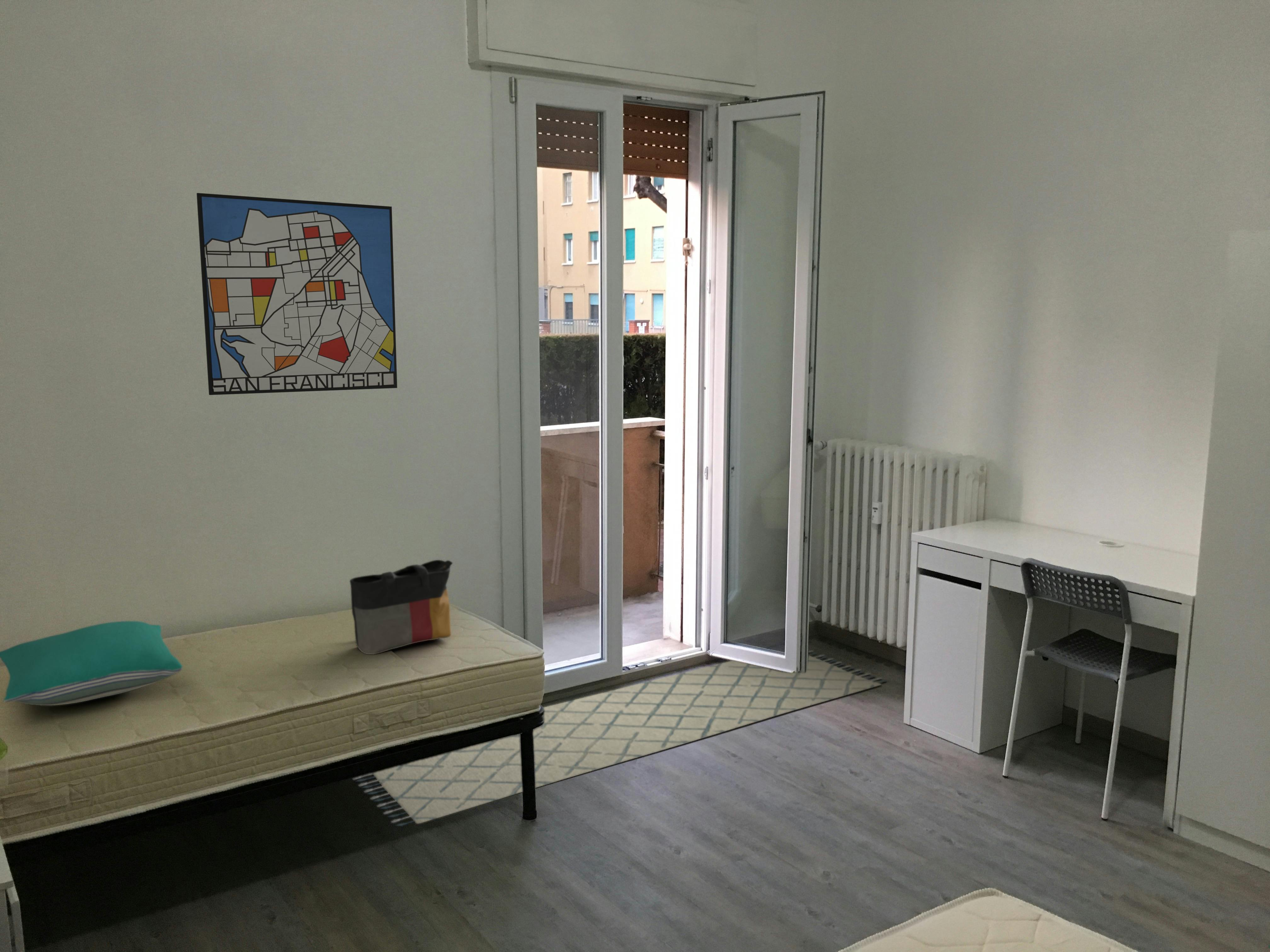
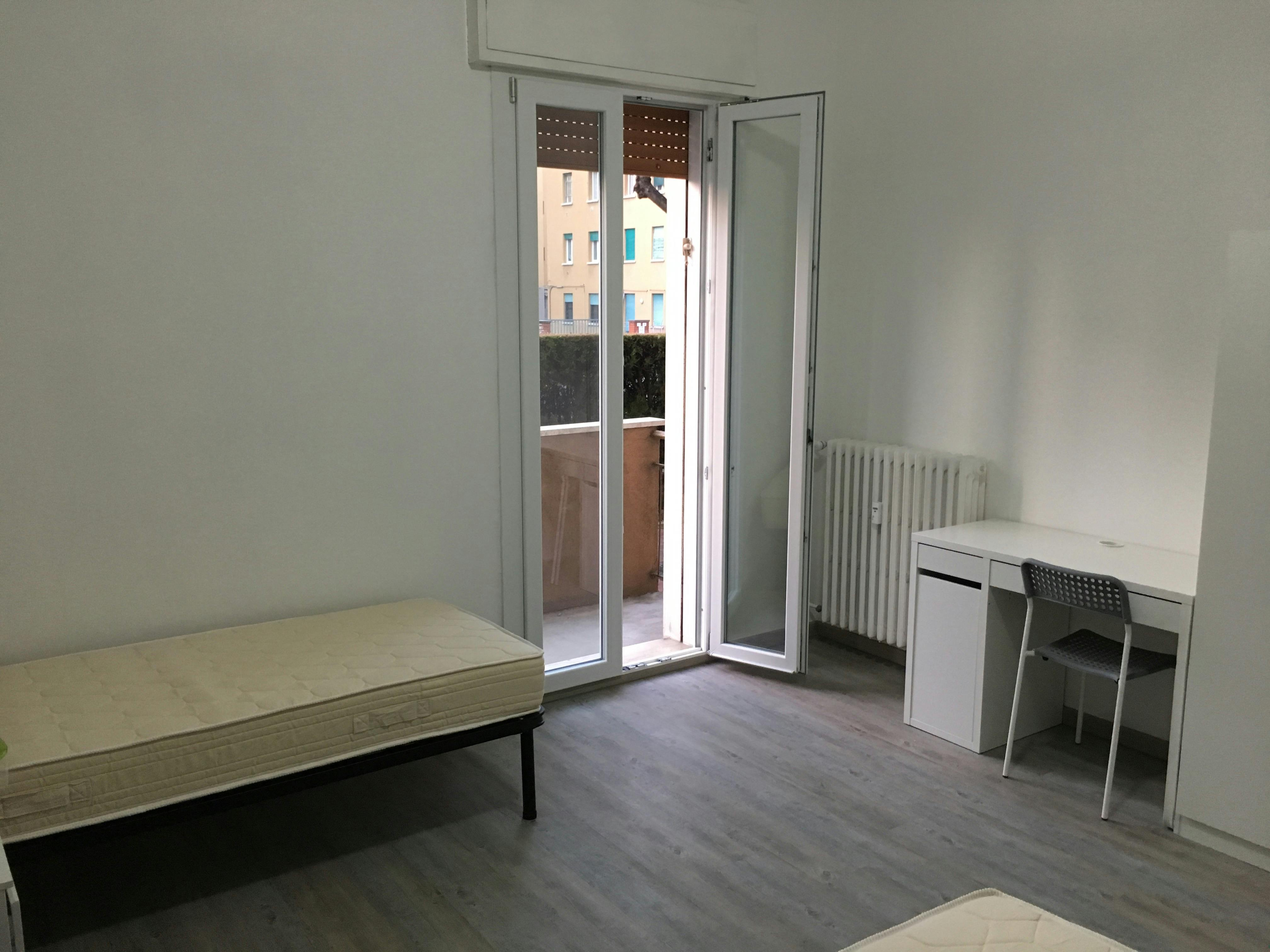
- pillow [0,621,183,706]
- wall art [196,193,398,395]
- rug [352,650,887,827]
- tote bag [349,559,453,655]
